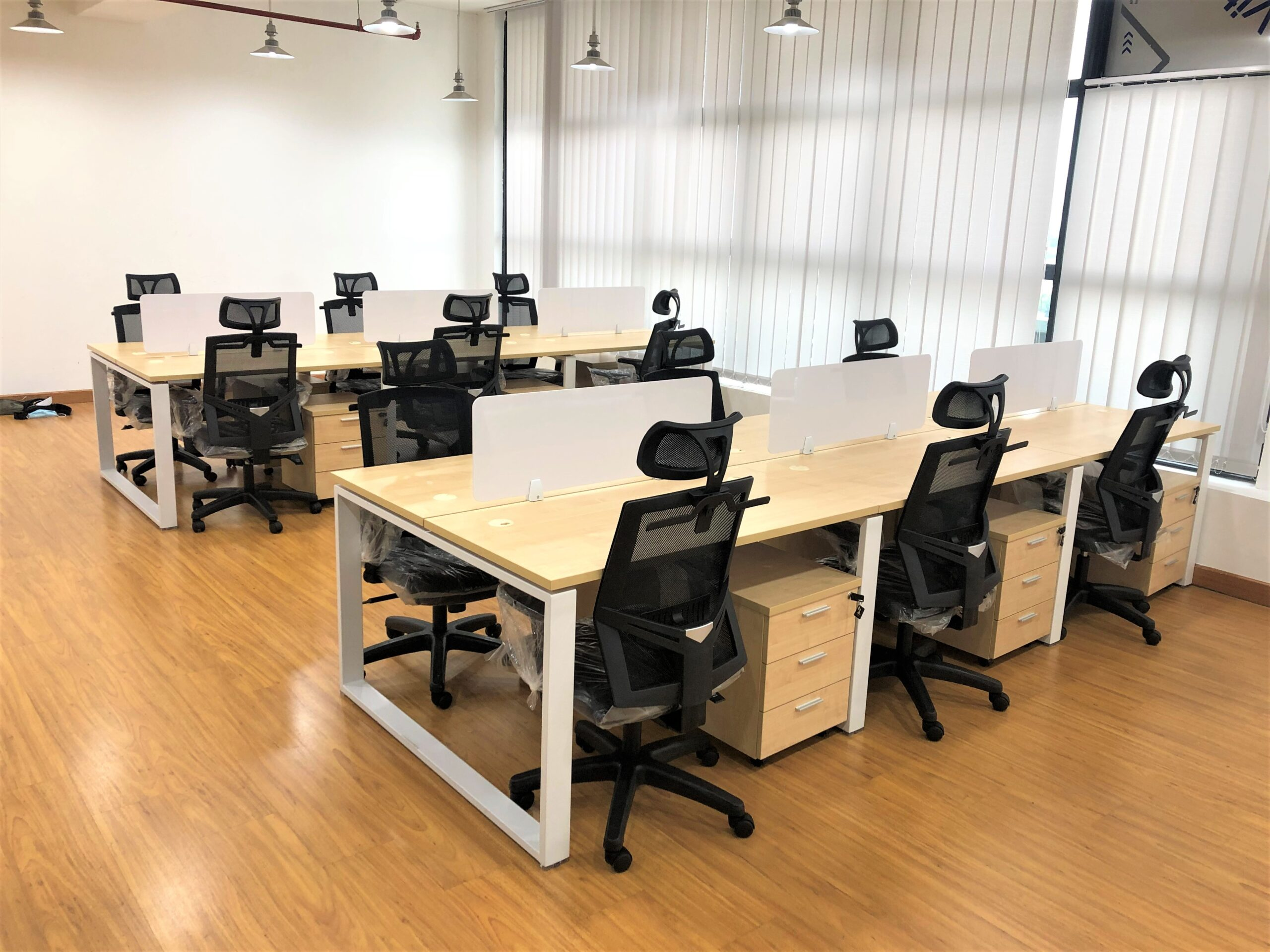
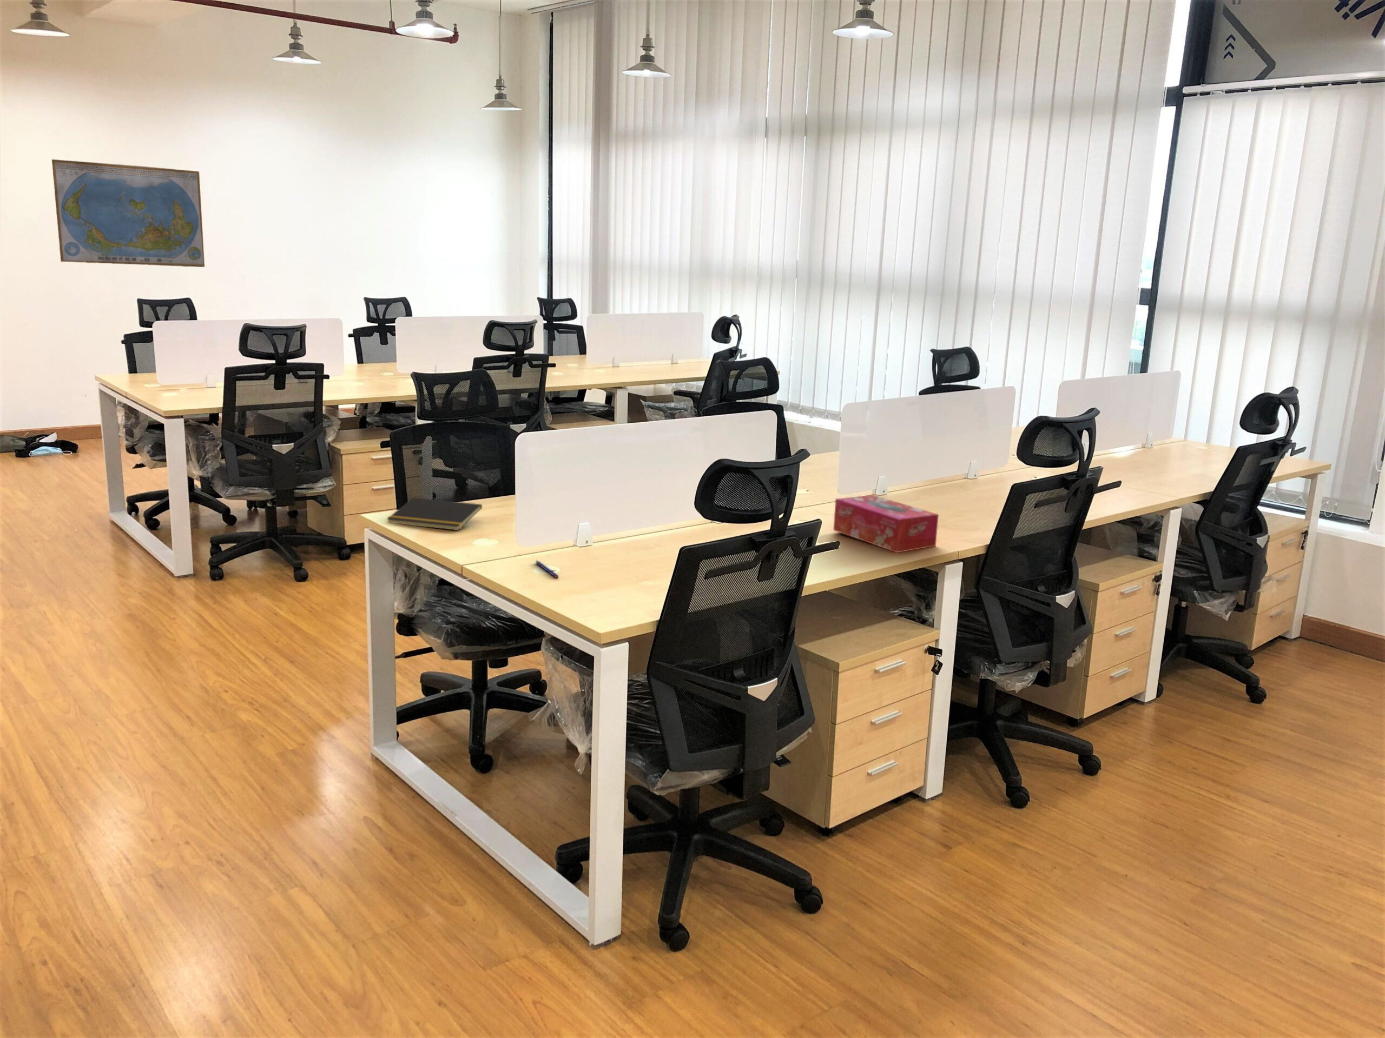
+ pen [535,559,559,579]
+ tissue box [832,494,939,553]
+ world map [51,159,205,267]
+ notepad [386,497,483,531]
